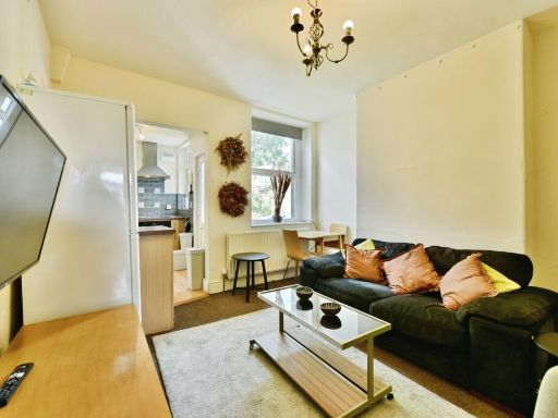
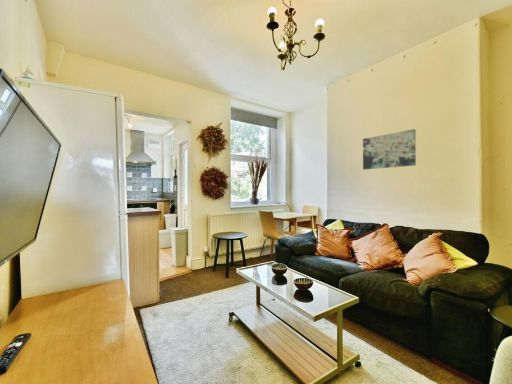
+ wall art [362,128,417,171]
